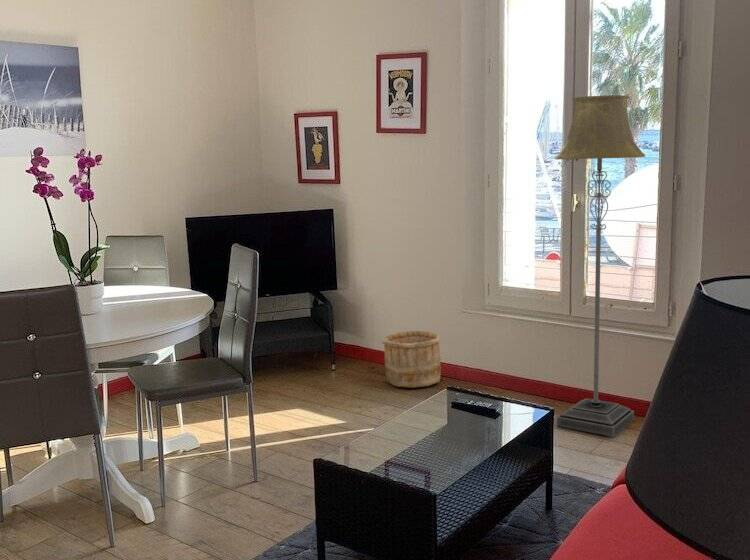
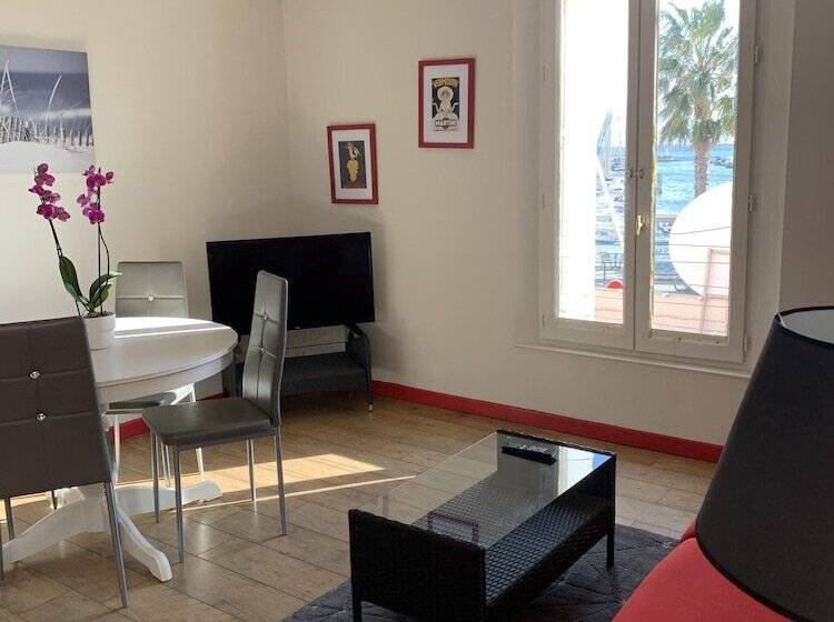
- floor lamp [554,94,646,438]
- wooden bucket [381,330,442,389]
